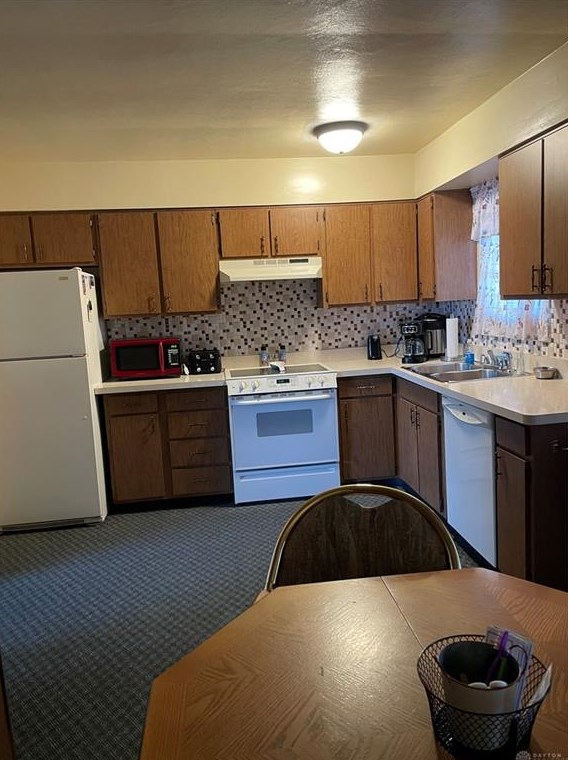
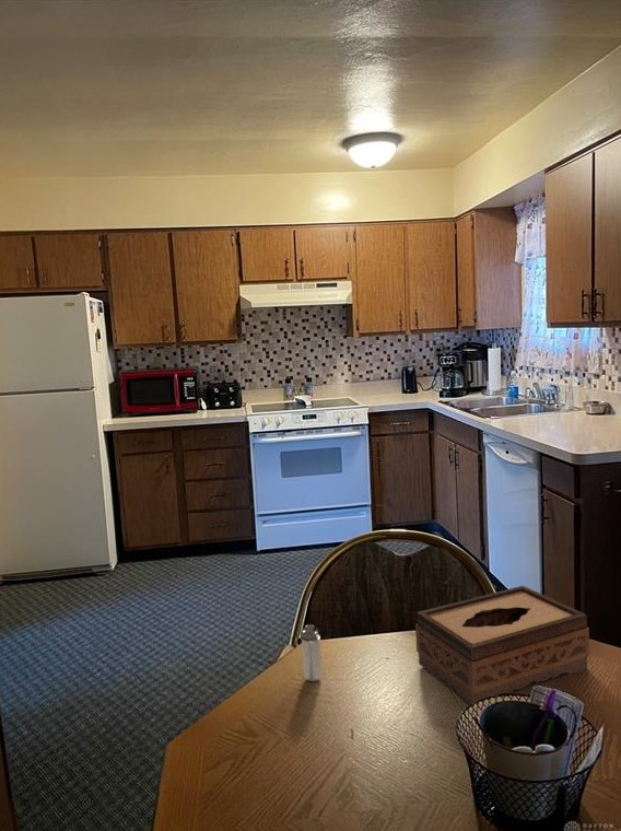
+ tissue box [414,585,590,705]
+ shaker [300,623,323,682]
